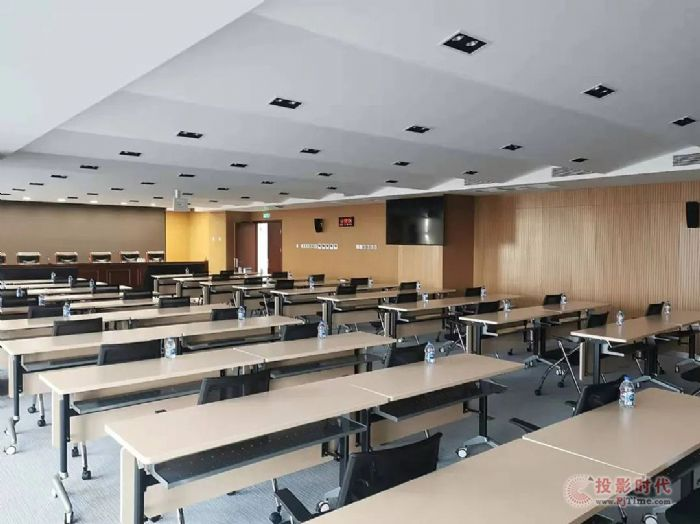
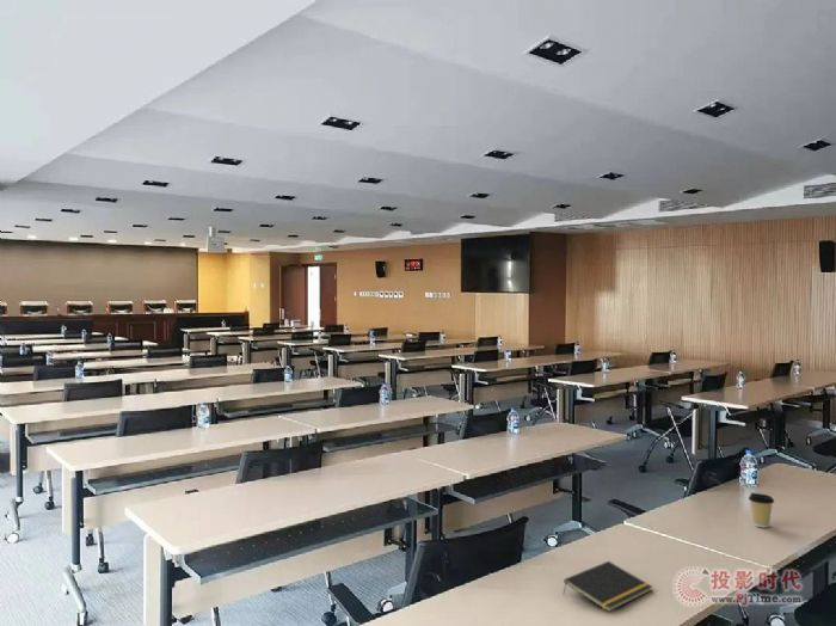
+ coffee cup [748,492,775,529]
+ notepad [563,560,653,613]
